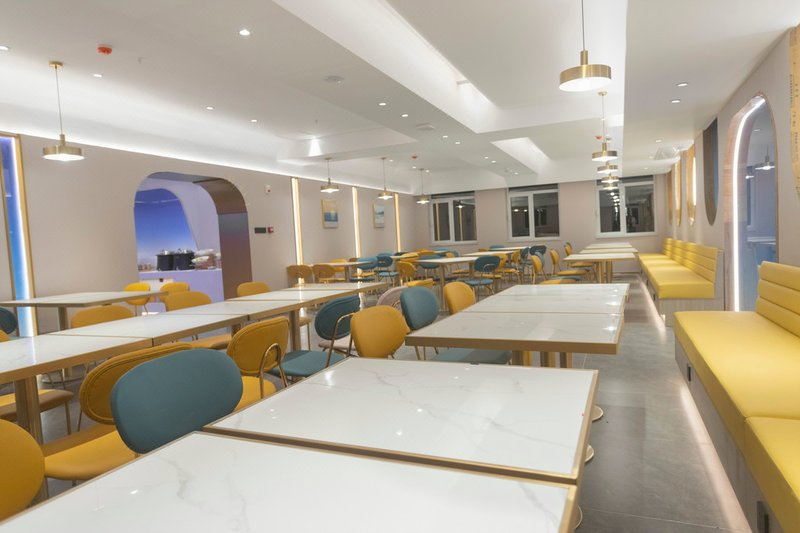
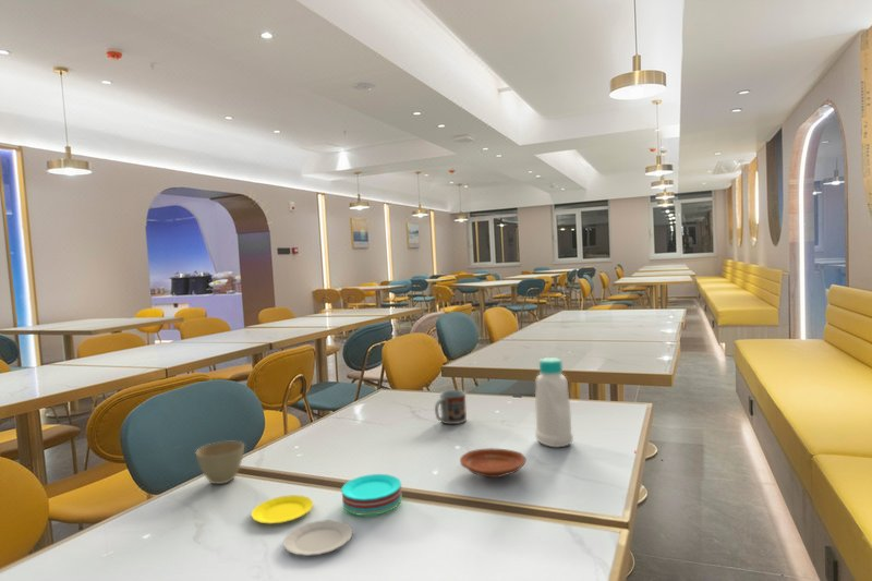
+ plate [251,473,403,557]
+ bottle [534,356,574,448]
+ cup [434,389,468,425]
+ flower pot [195,440,245,485]
+ plate [459,447,526,479]
